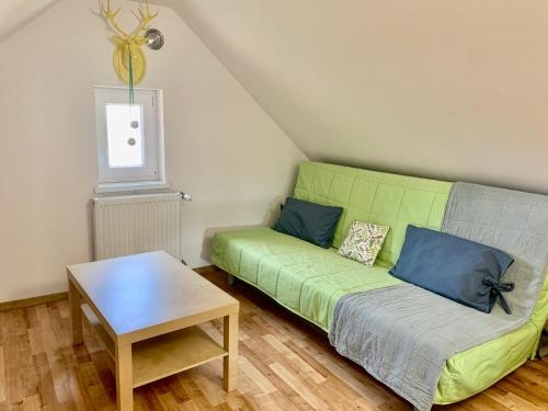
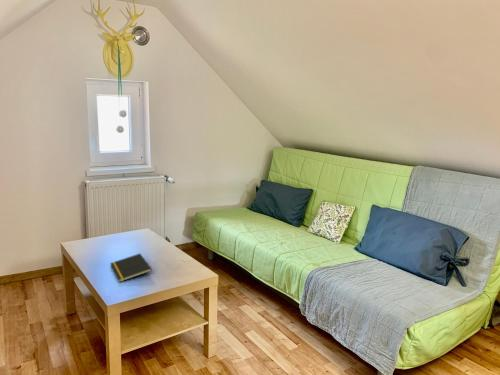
+ notepad [109,253,153,283]
